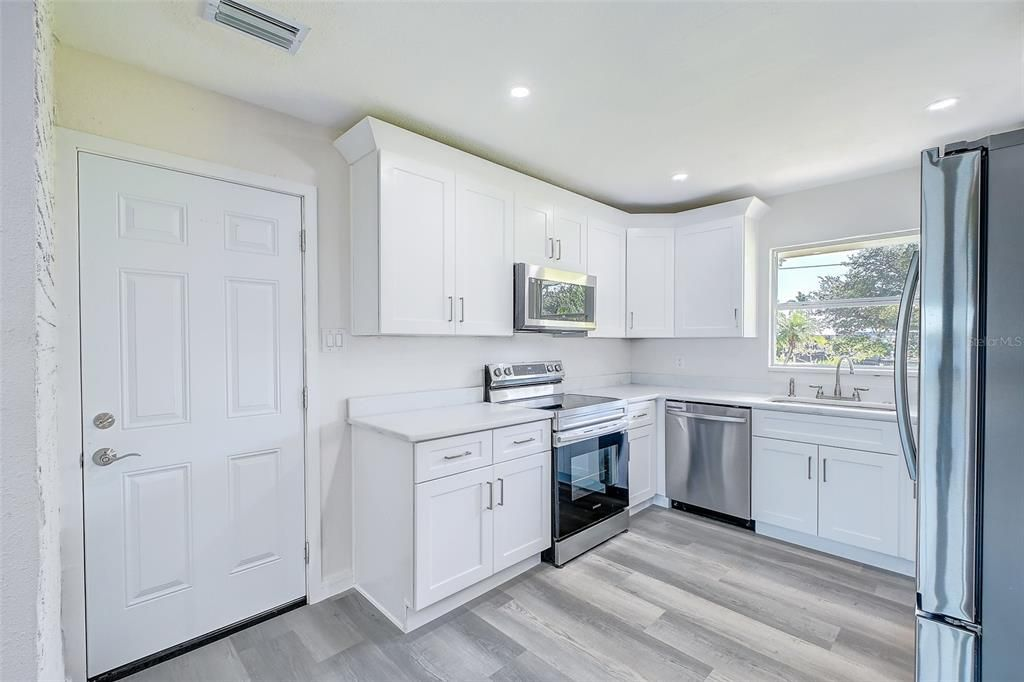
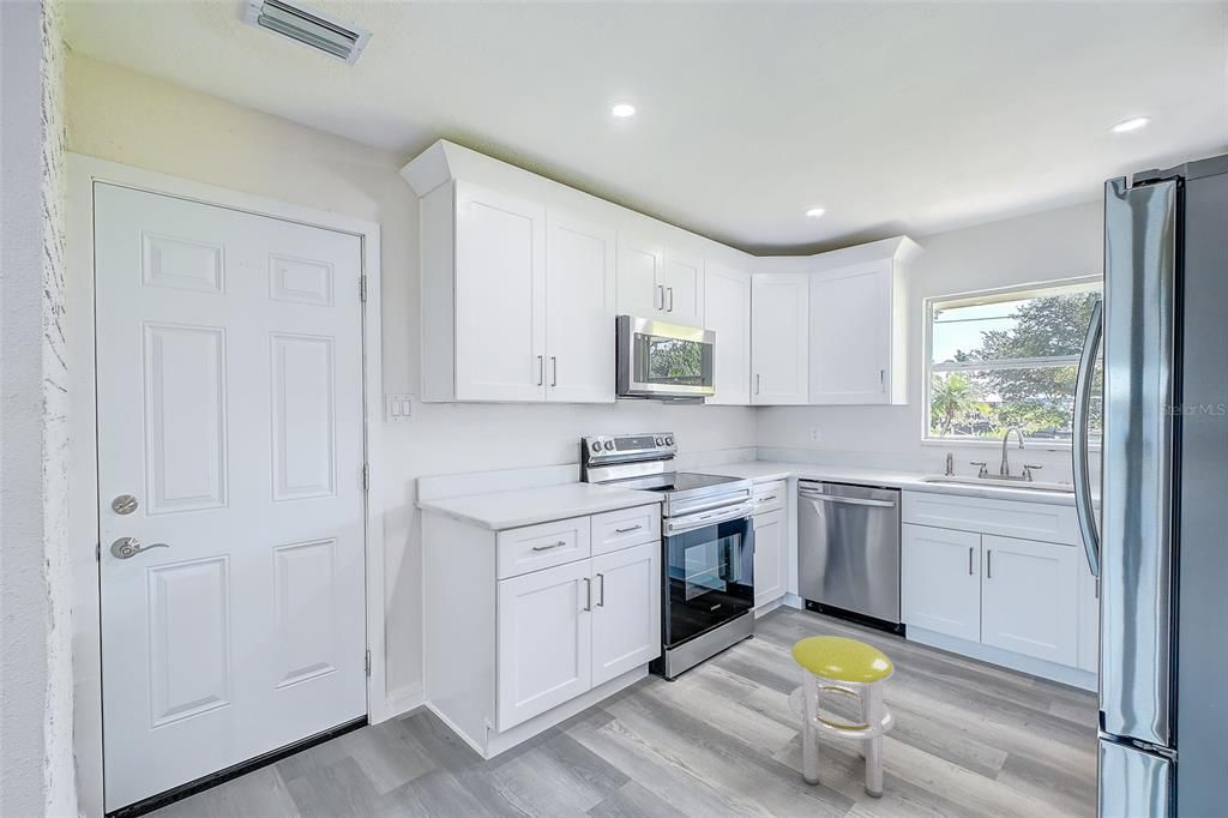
+ stool [787,634,897,799]
